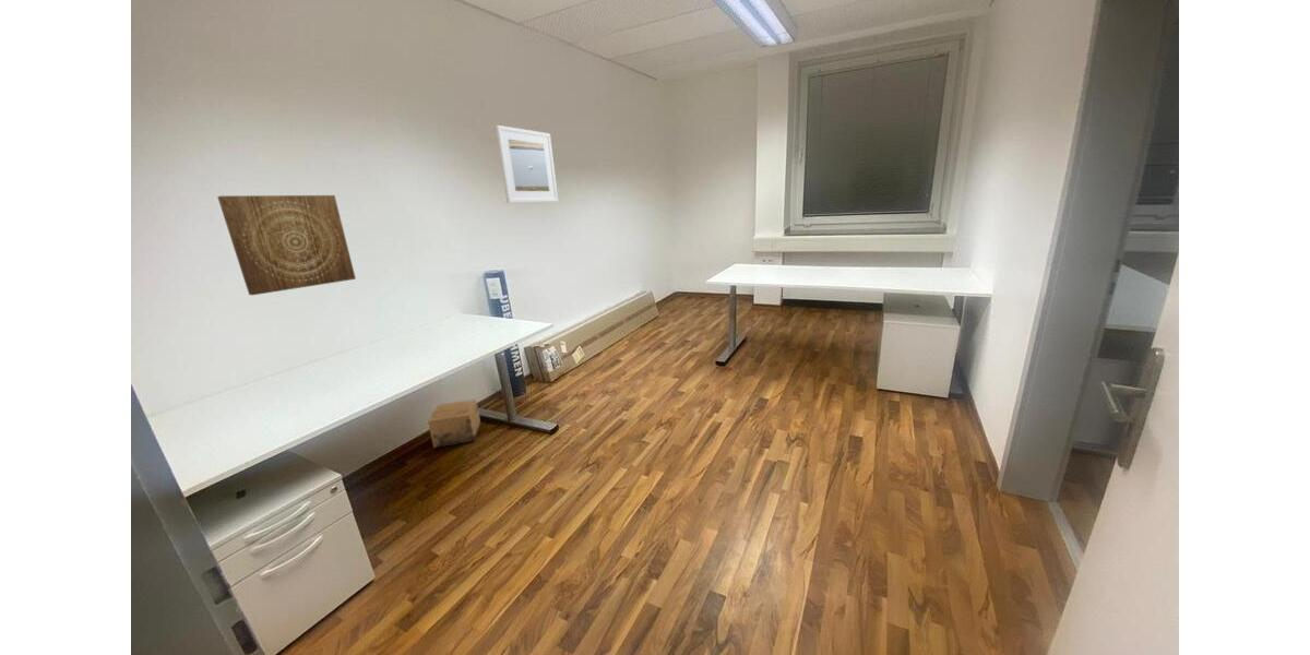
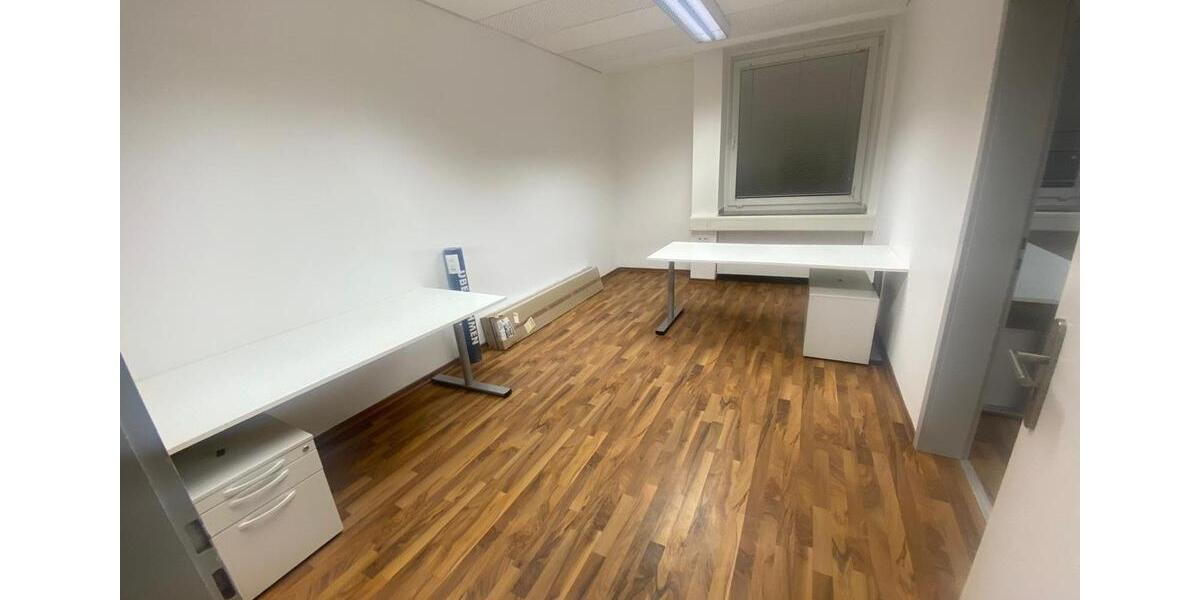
- wall art [216,194,357,296]
- cardboard box [427,398,481,449]
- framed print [495,124,559,204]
